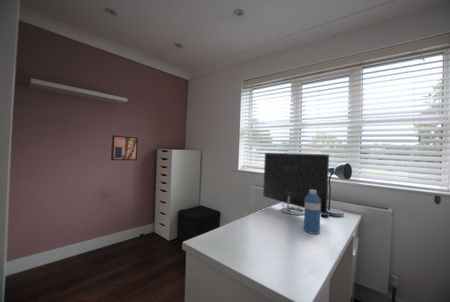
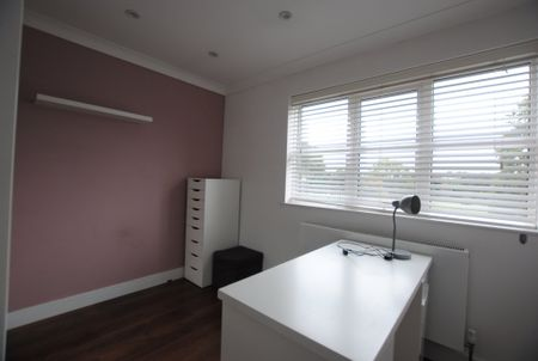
- wall art [110,134,139,161]
- monitor [262,152,330,216]
- water bottle [303,190,321,235]
